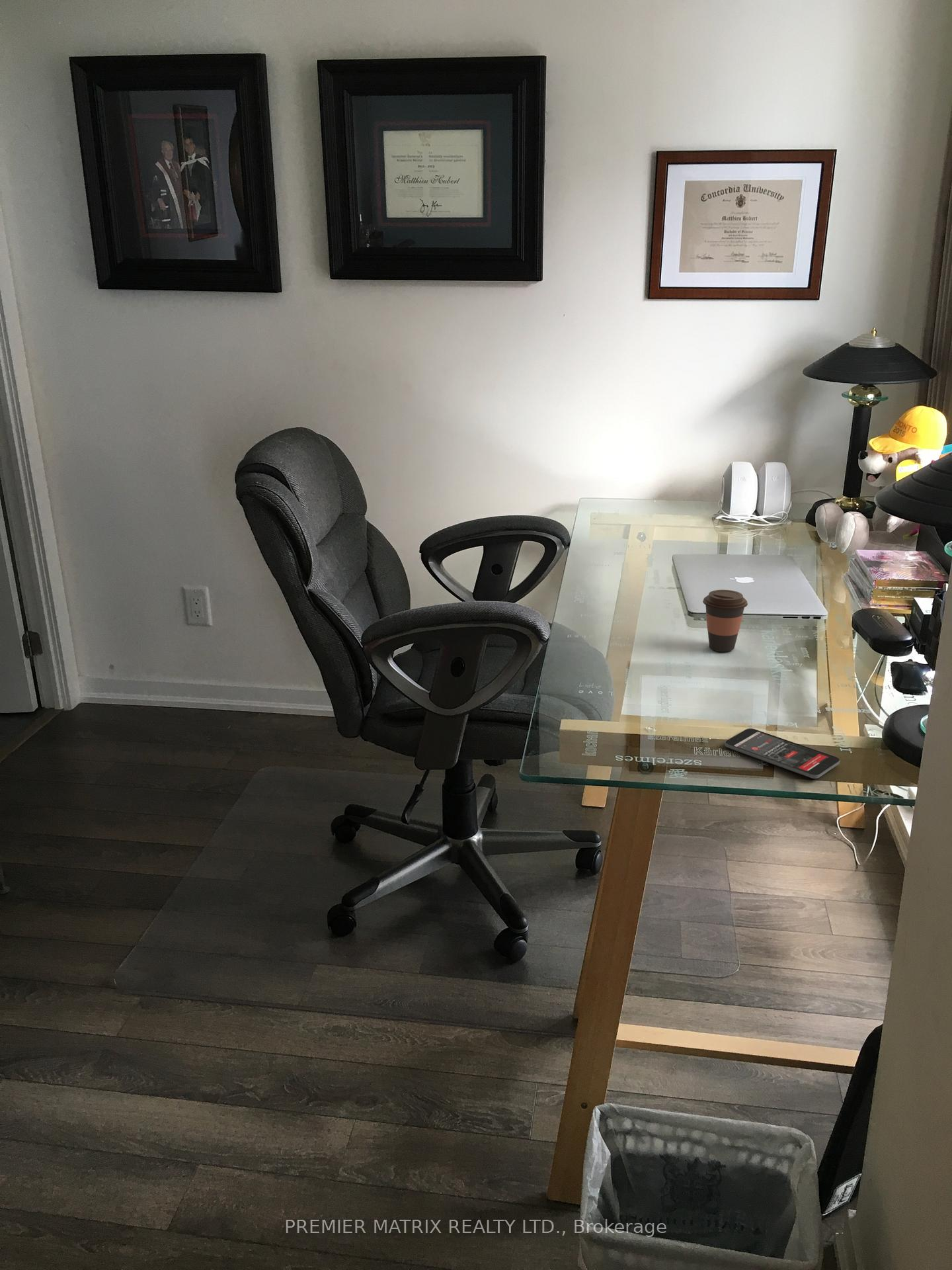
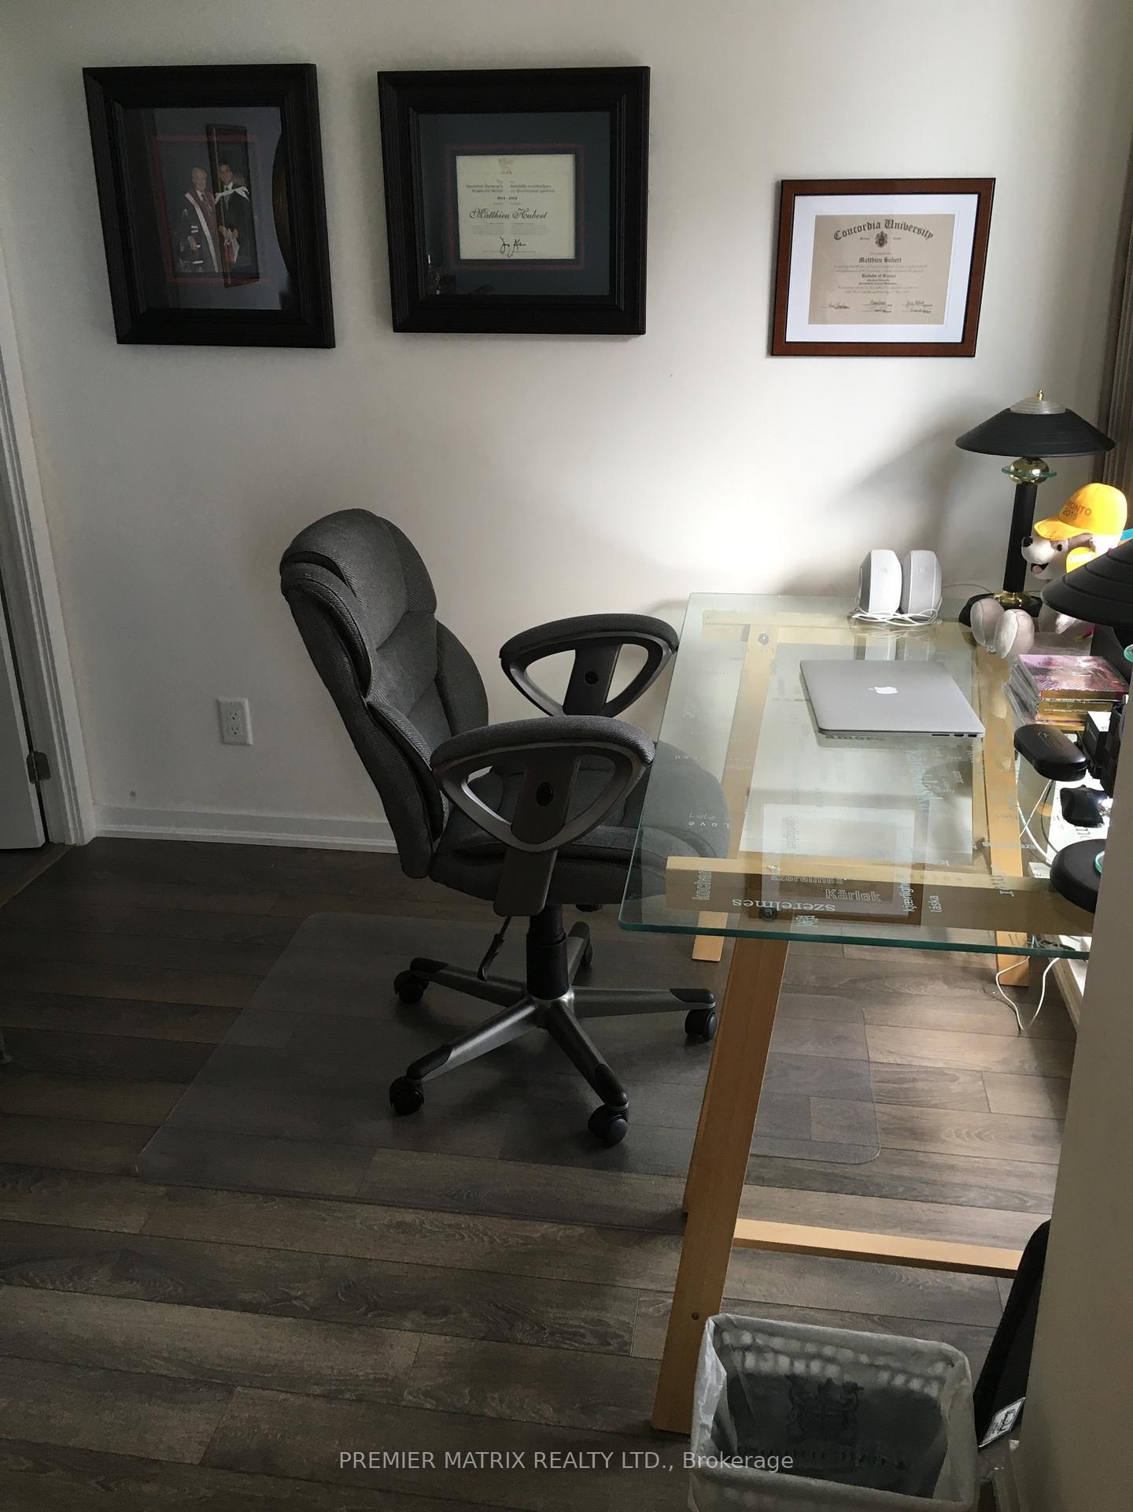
- smartphone [724,728,840,780]
- coffee cup [702,589,748,652]
